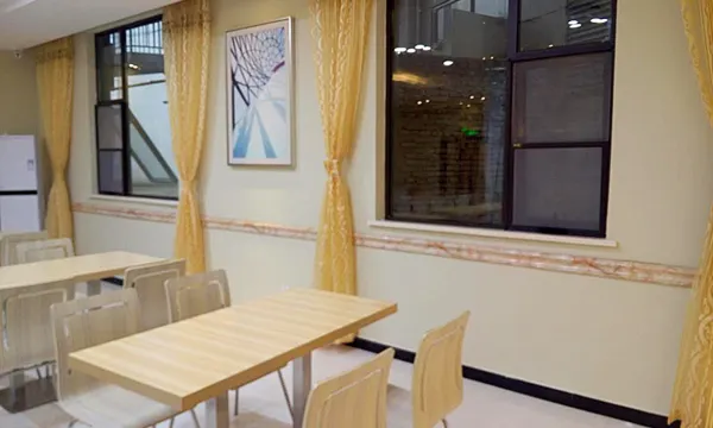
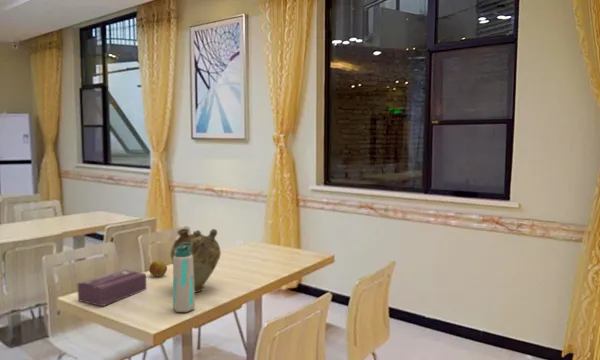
+ tissue box [76,268,147,307]
+ apple [148,260,168,278]
+ vase [170,228,222,293]
+ water bottle [172,243,196,313]
